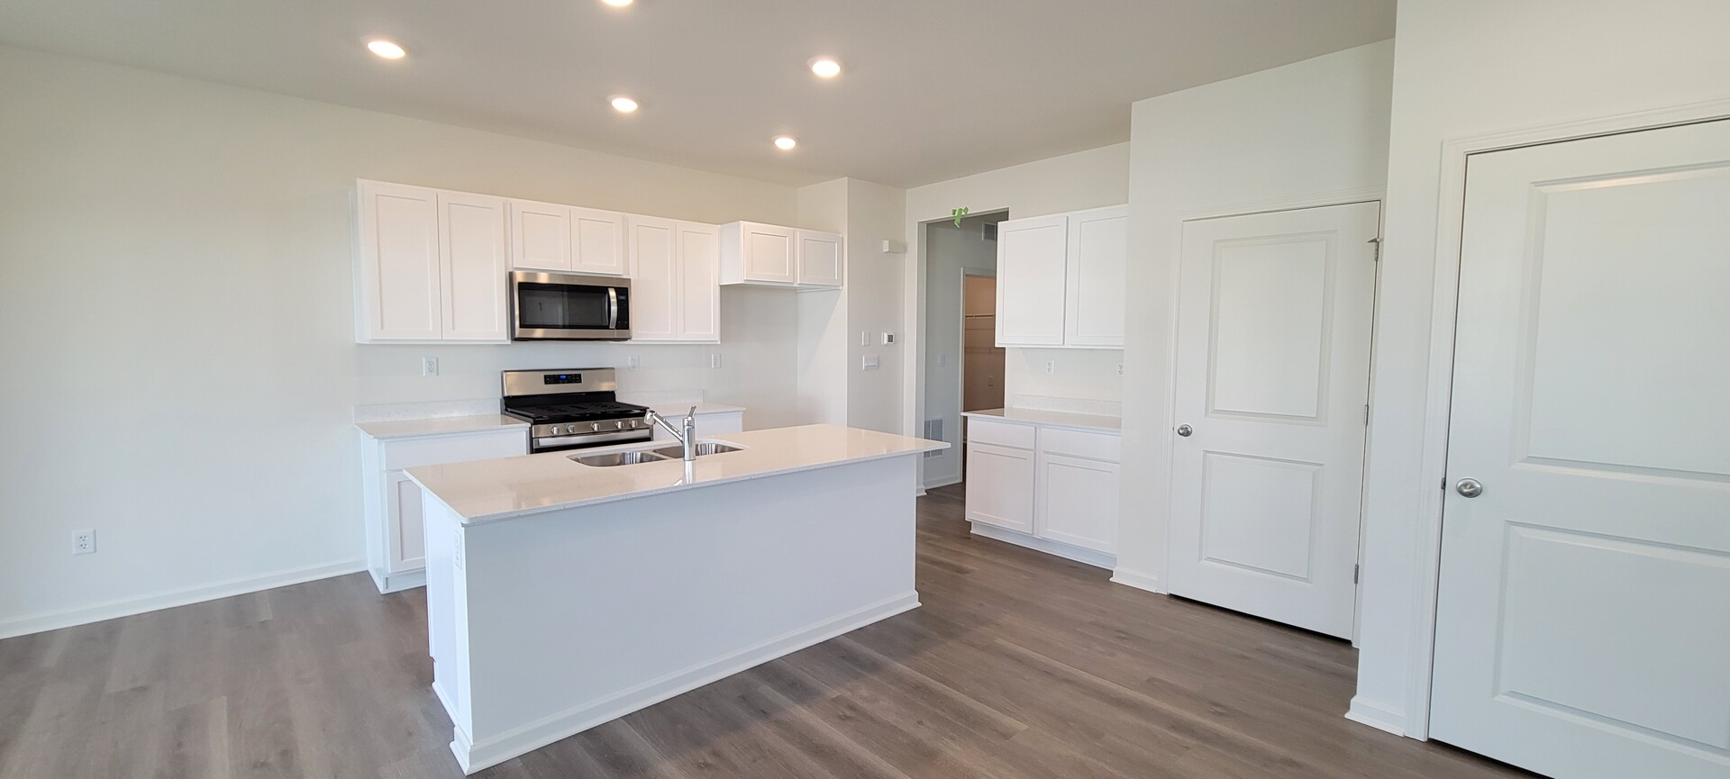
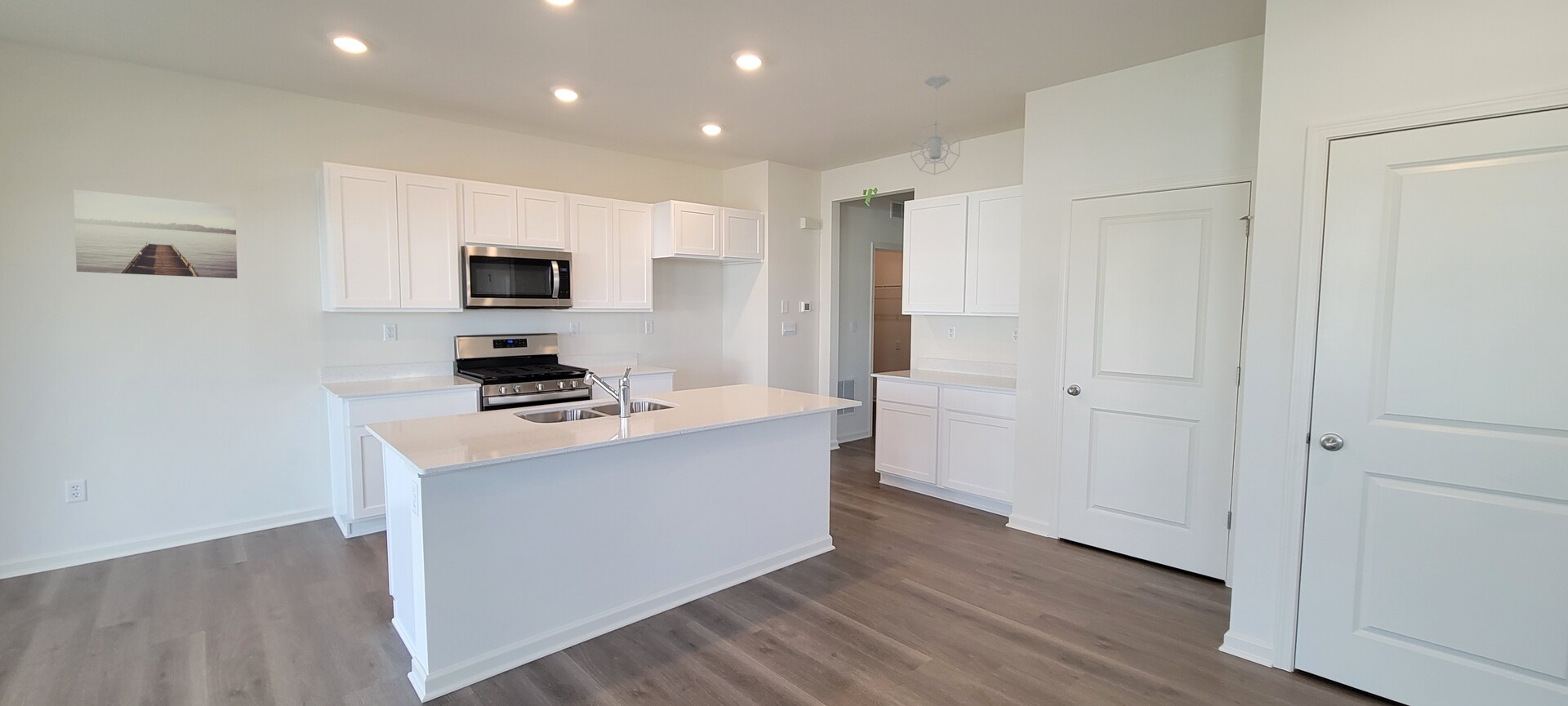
+ wall art [73,189,238,279]
+ pendant light [910,74,960,175]
